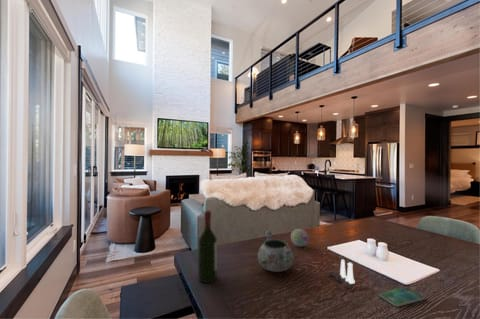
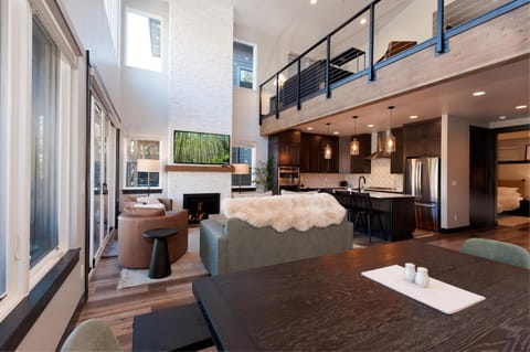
- smartphone [378,286,426,308]
- salt and pepper shaker set [327,258,356,290]
- decorative bowl [257,230,295,273]
- wine bottle [197,209,218,284]
- decorative ball [290,228,309,248]
